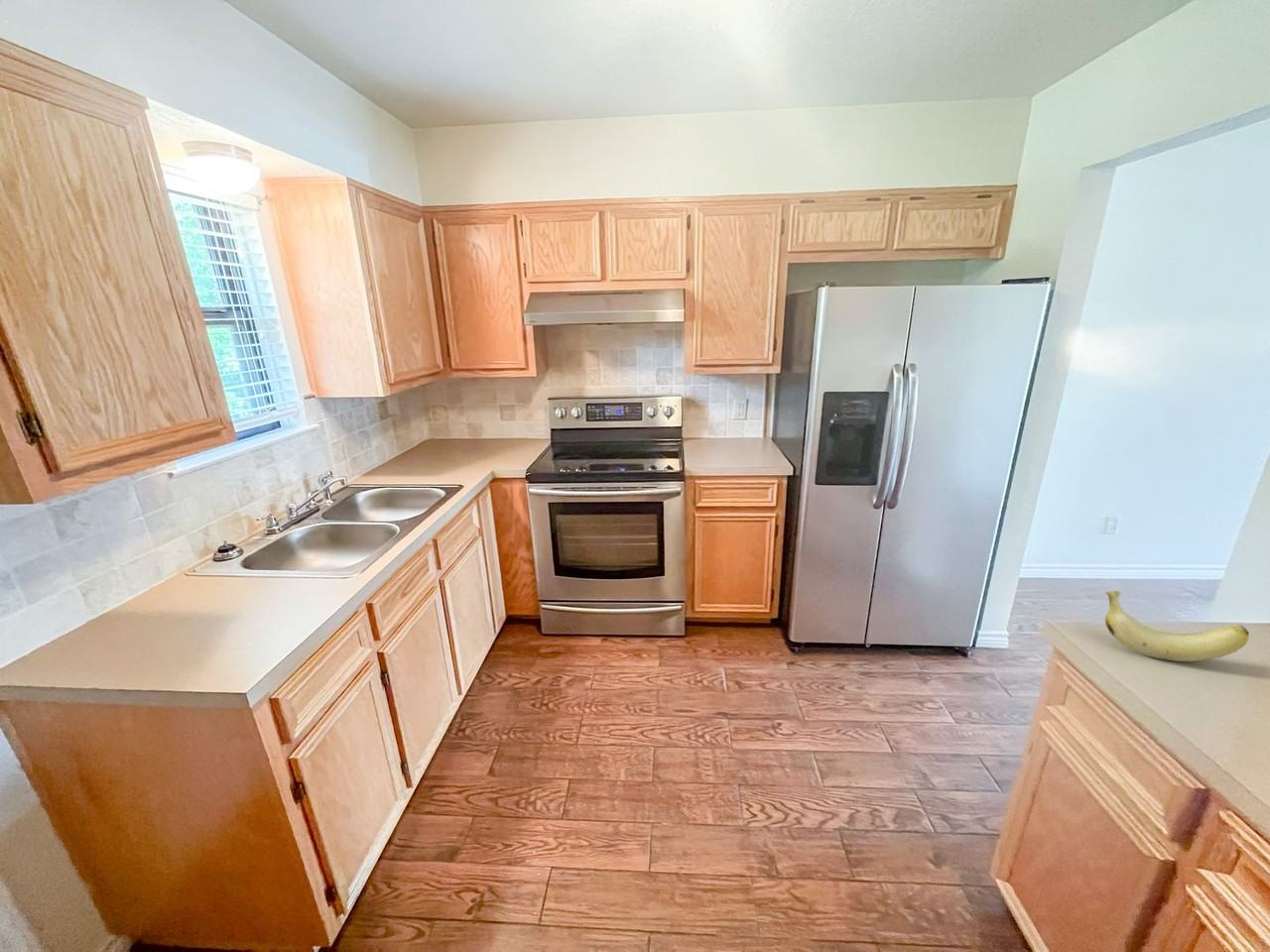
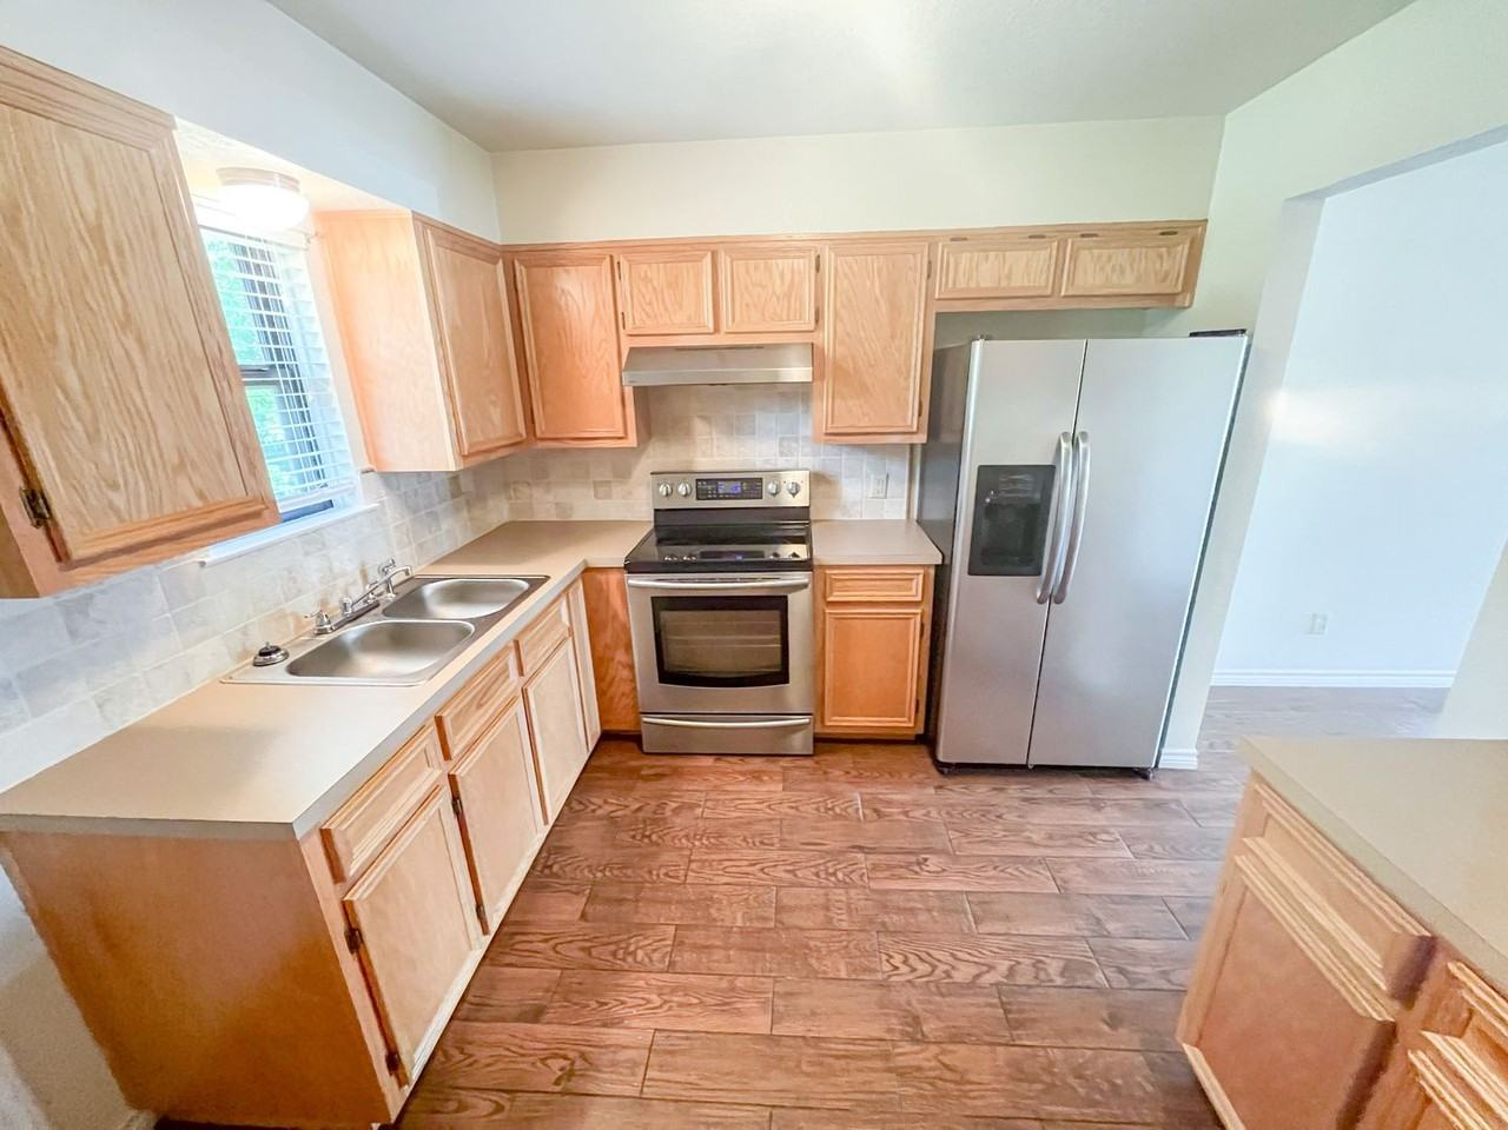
- banana [1104,590,1250,662]
